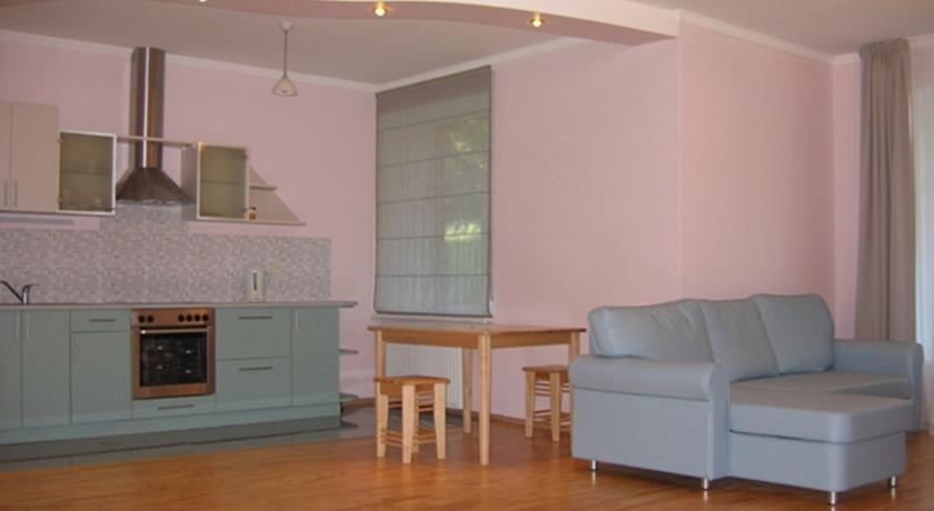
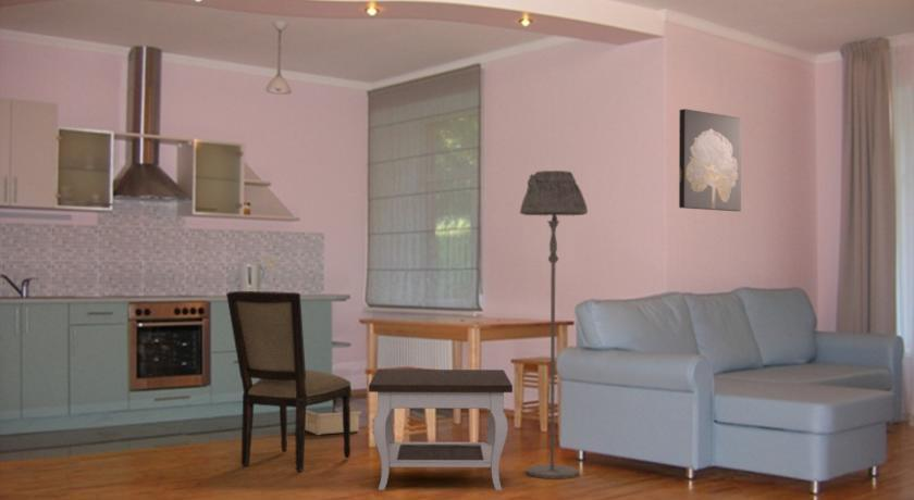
+ storage bin [305,408,362,436]
+ floor lamp [519,170,589,479]
+ wall art [678,108,742,212]
+ dining chair [225,290,353,473]
+ side table [368,368,514,491]
